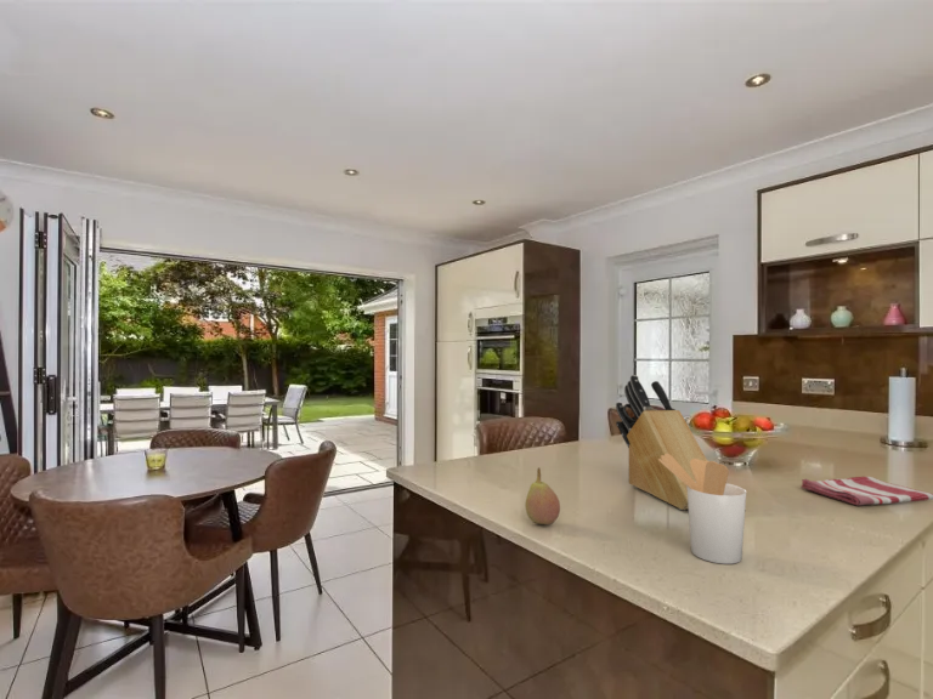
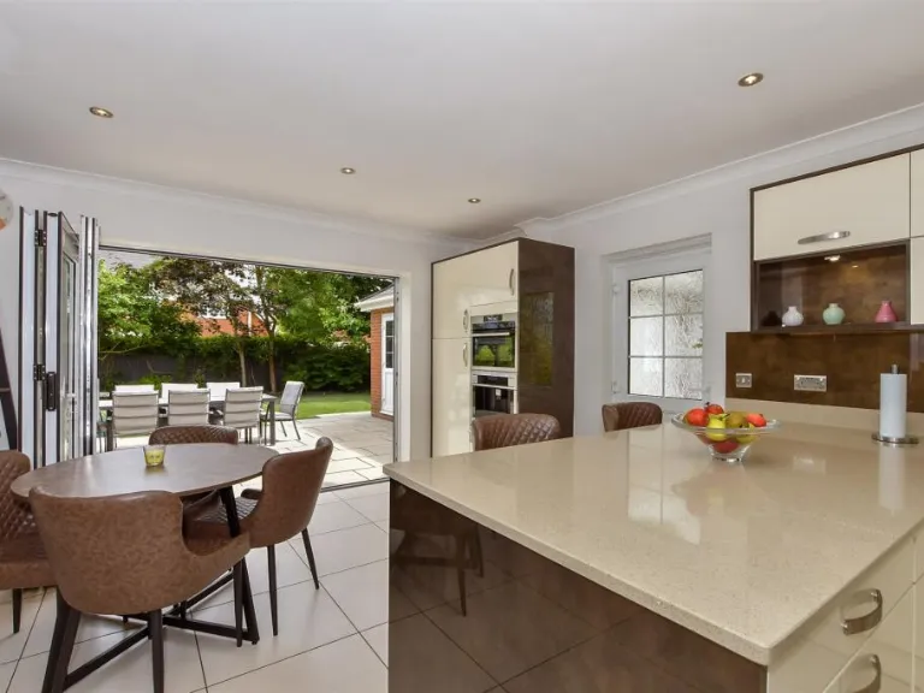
- knife block [615,374,708,511]
- dish towel [799,476,933,506]
- utensil holder [658,454,747,566]
- fruit [524,467,561,525]
